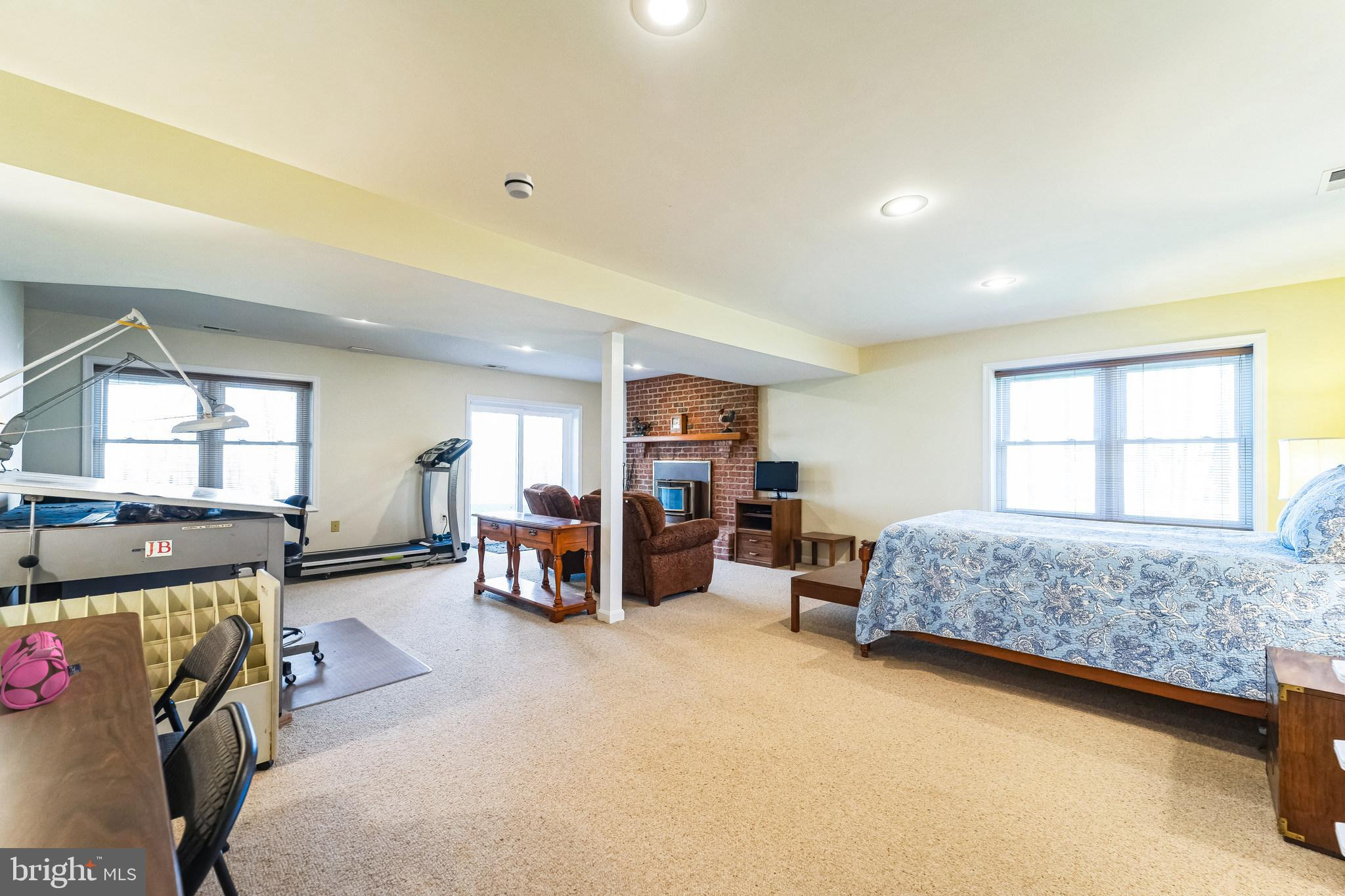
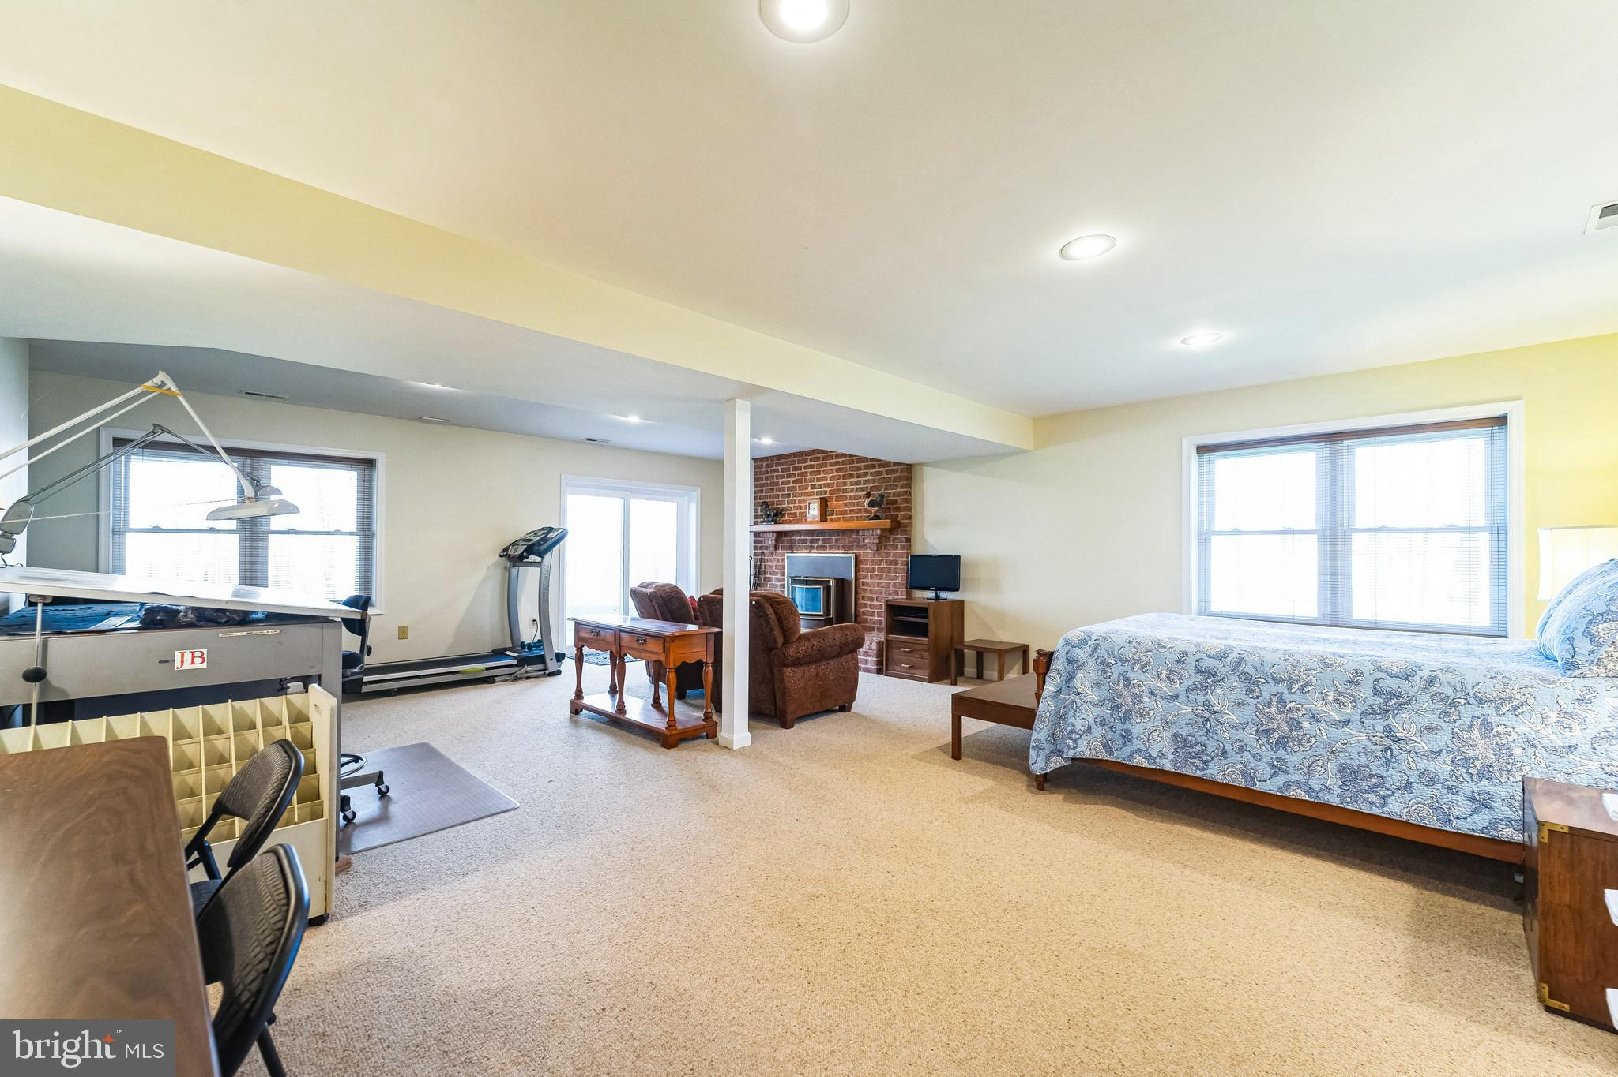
- pencil case [0,630,82,710]
- smoke detector [504,171,535,200]
